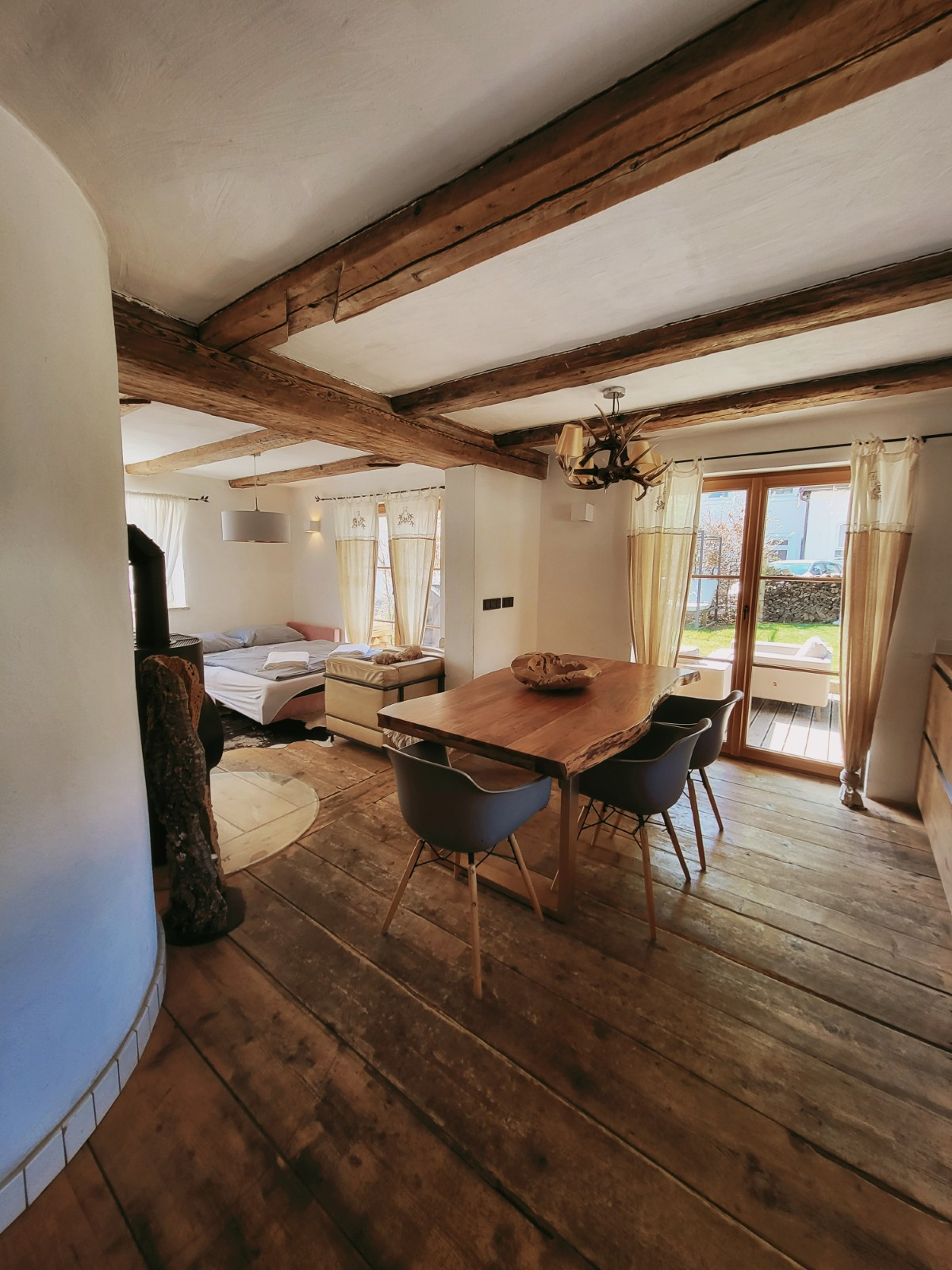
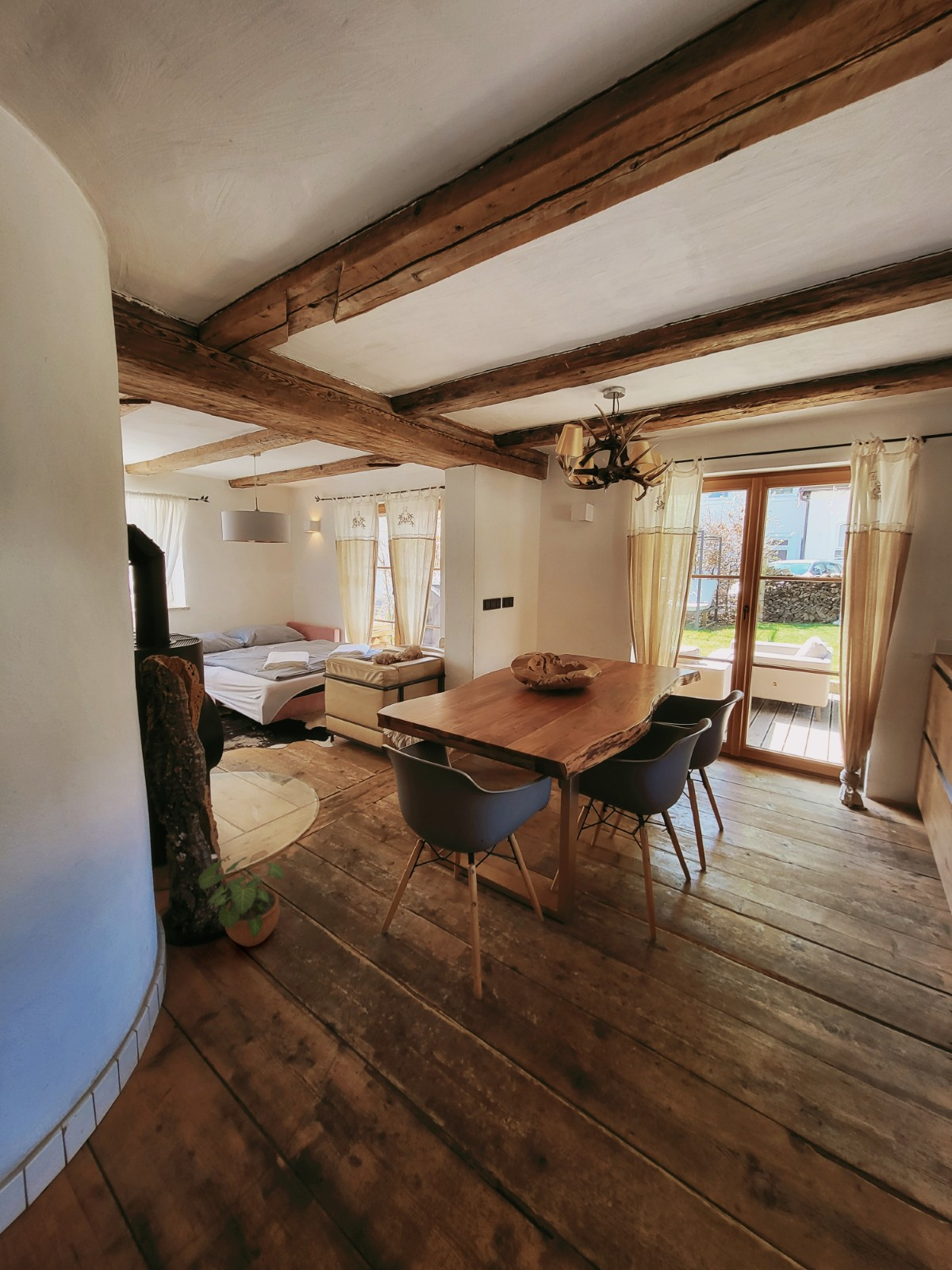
+ potted plant [198,856,284,948]
